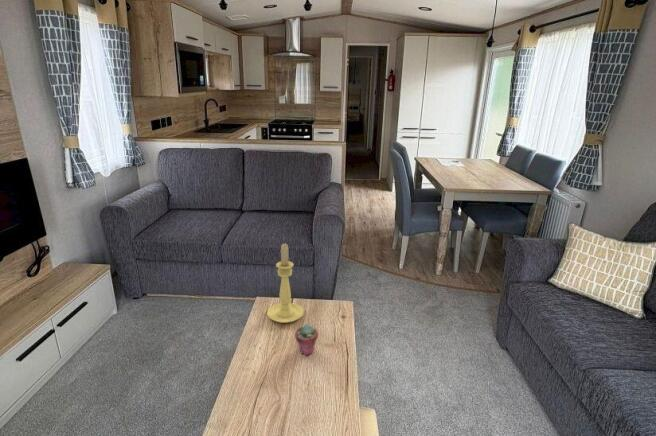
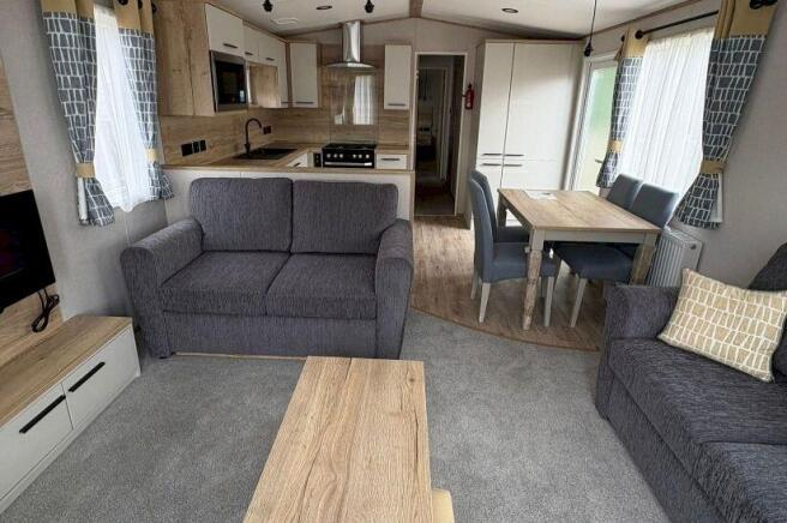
- potted succulent [294,323,319,356]
- candle holder [266,243,305,324]
